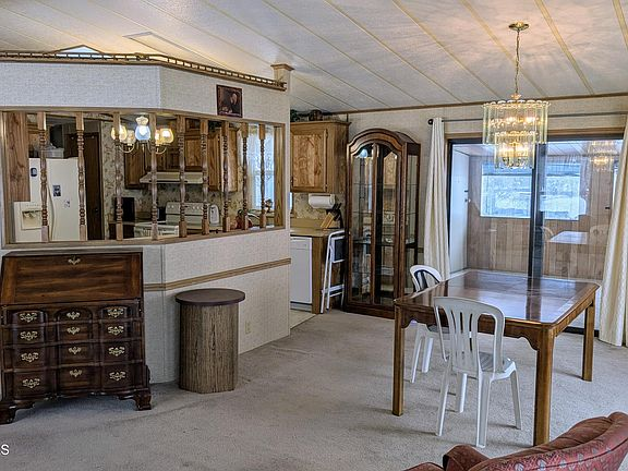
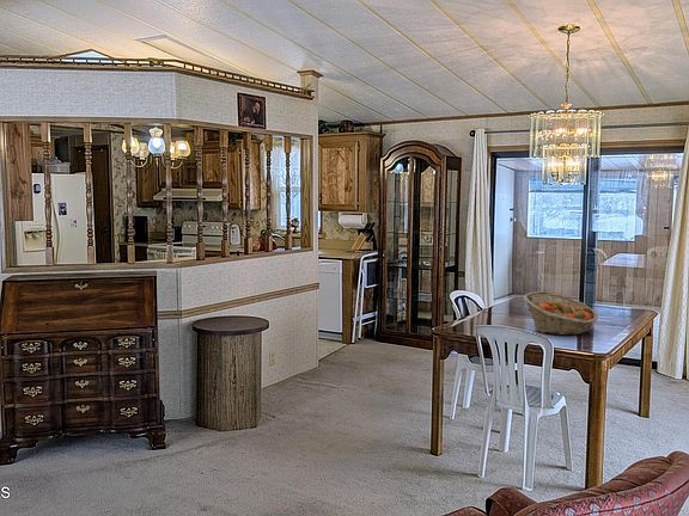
+ fruit basket [522,290,599,337]
